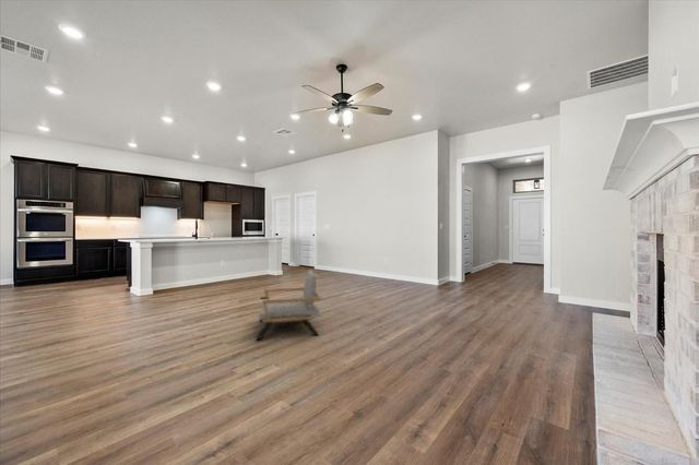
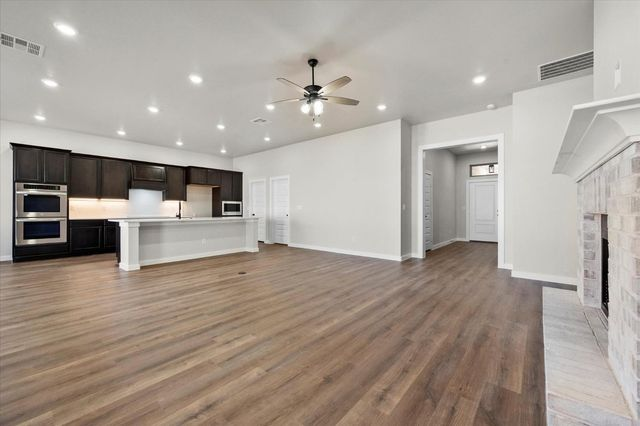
- armchair [254,269,323,342]
